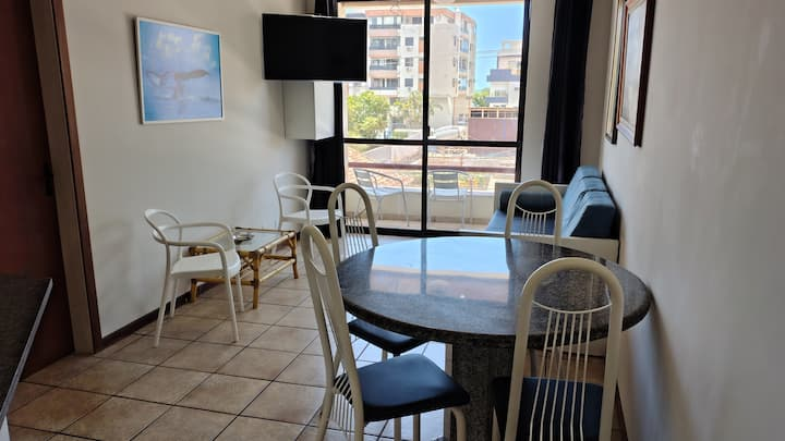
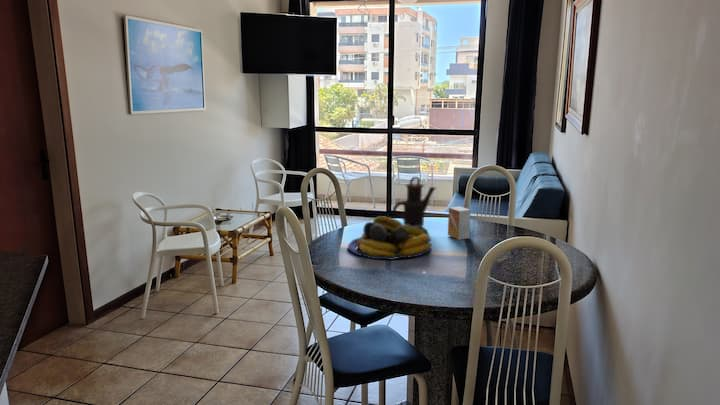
+ teapot [392,176,437,227]
+ small box [447,205,472,241]
+ fruit bowl [347,215,433,261]
